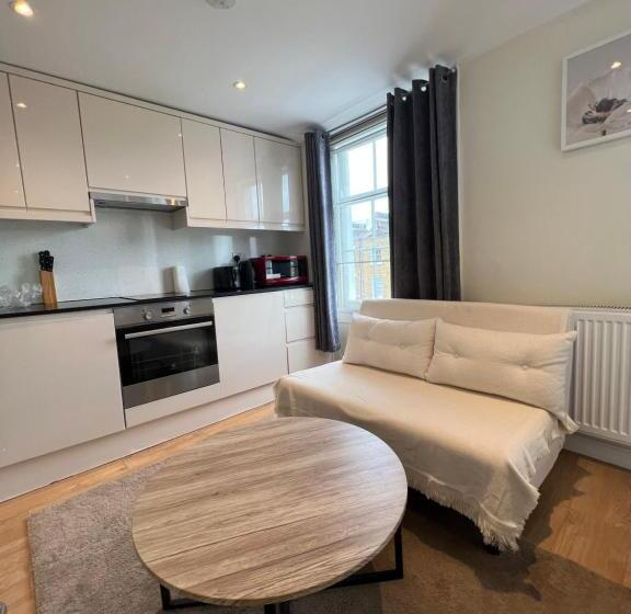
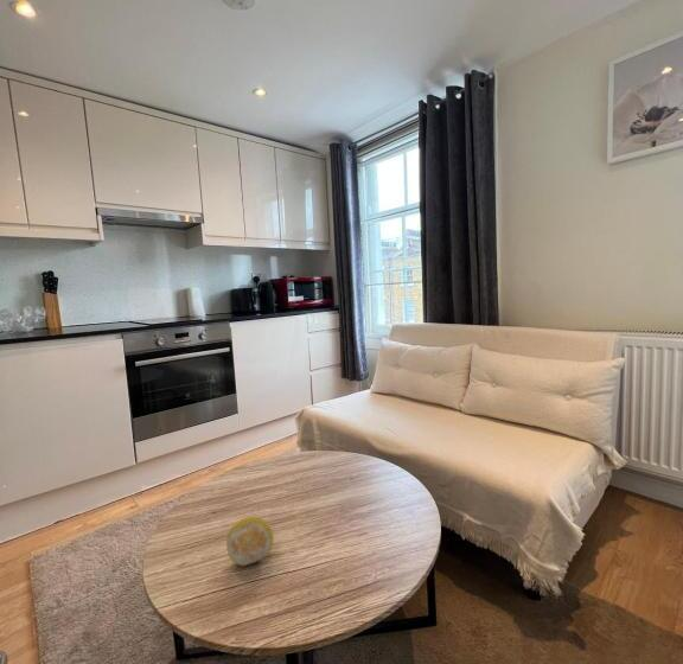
+ fruit [225,515,274,567]
